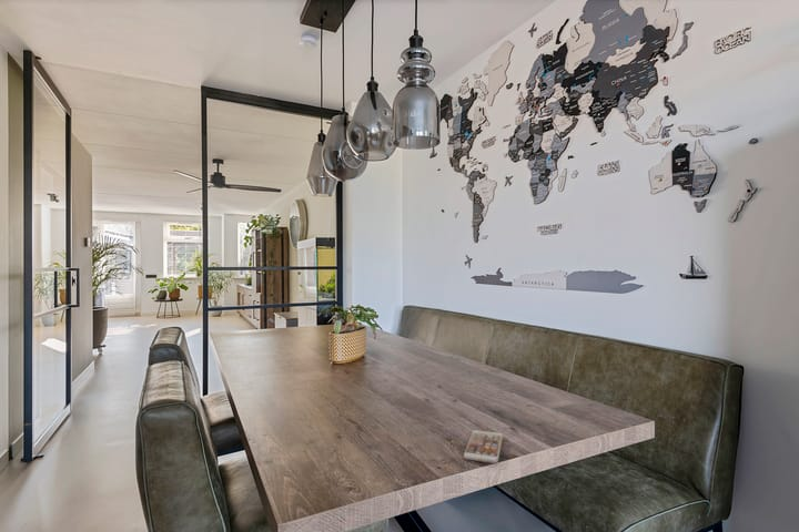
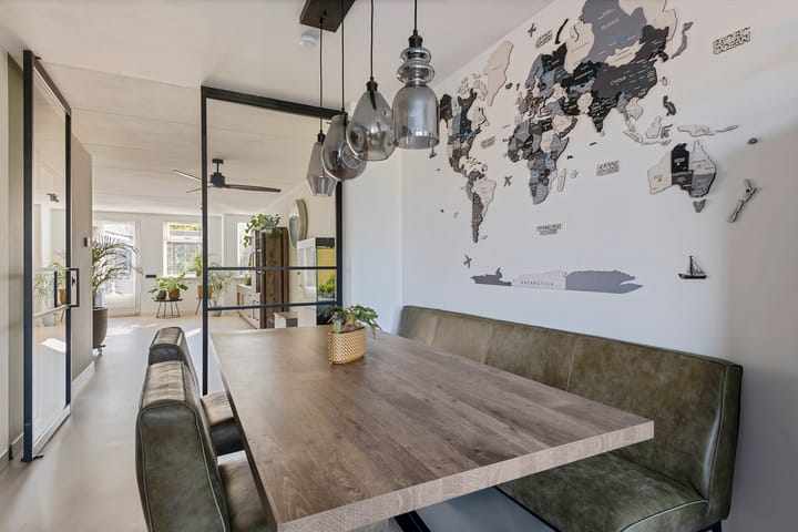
- smartphone [463,429,504,464]
